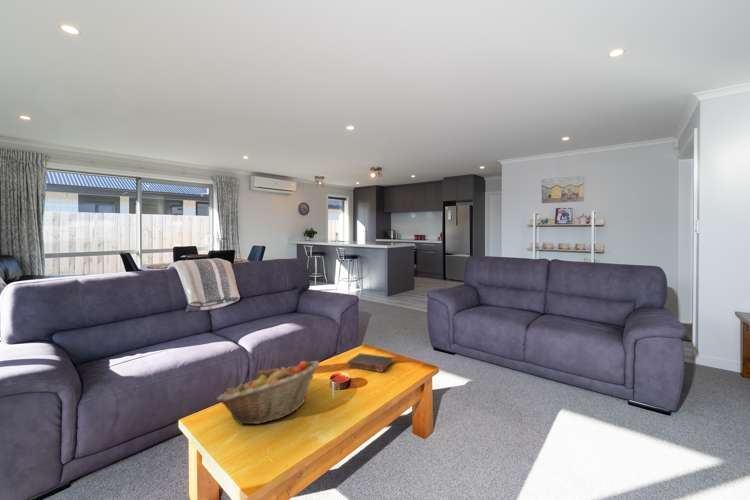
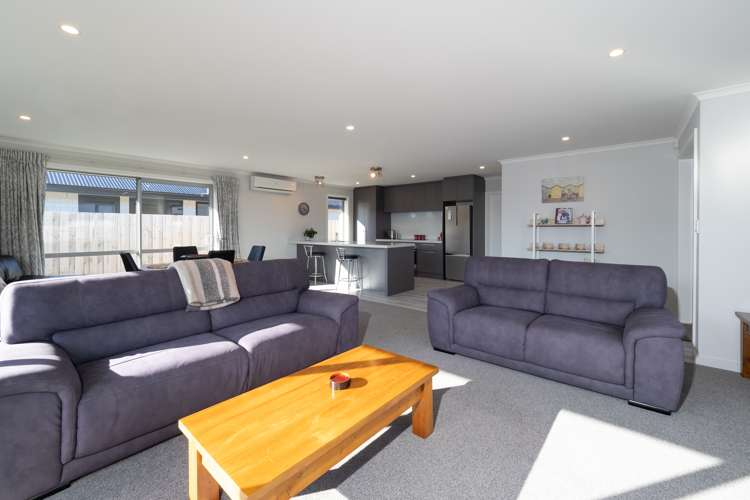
- fruit basket [215,360,320,426]
- book [347,352,394,373]
